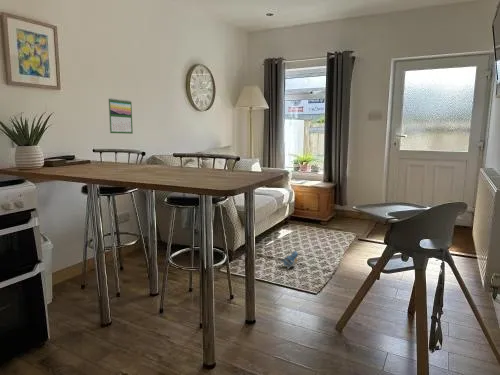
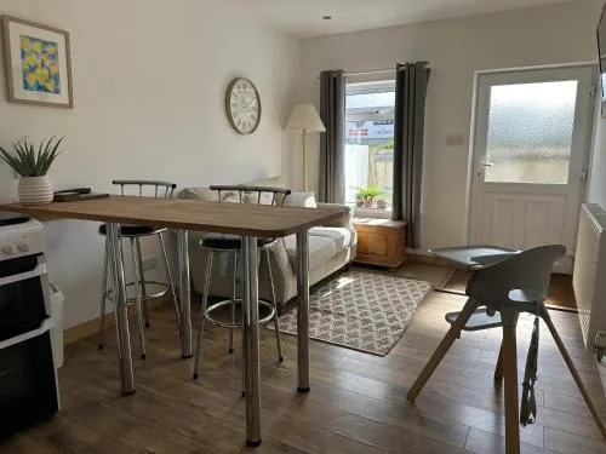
- plush toy [279,250,299,269]
- calendar [107,97,134,135]
